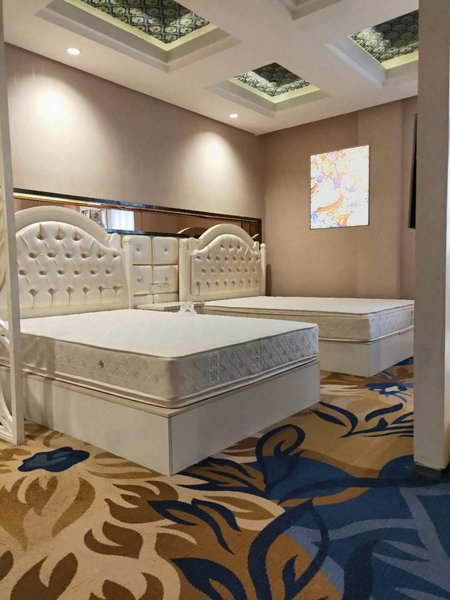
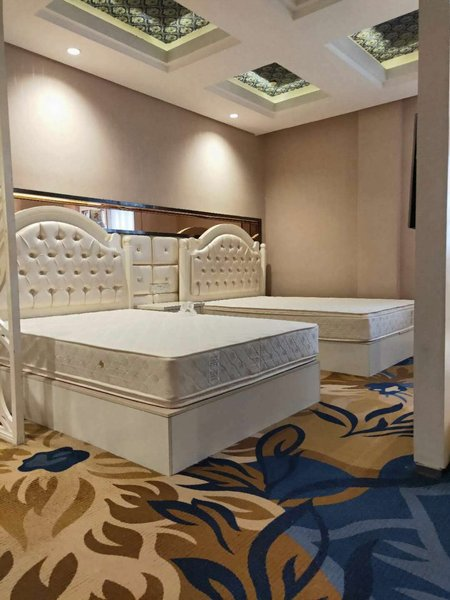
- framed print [309,143,371,231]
